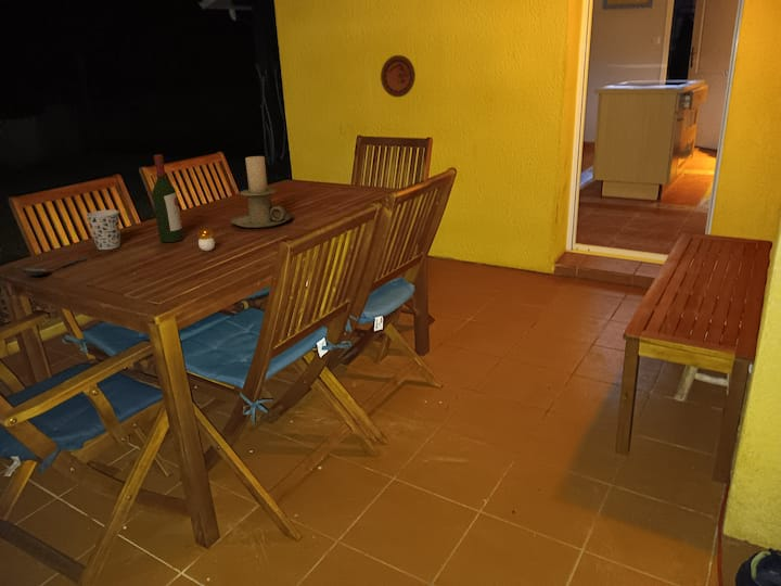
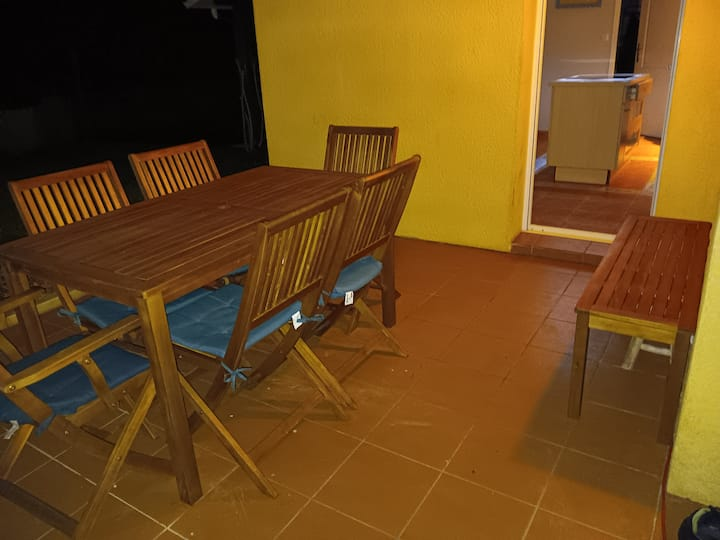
- candle holder [229,155,293,229]
- candle [196,227,216,252]
- cup [85,208,121,251]
- wine bottle [151,153,184,243]
- spoon [21,257,88,277]
- decorative plate [380,54,417,99]
